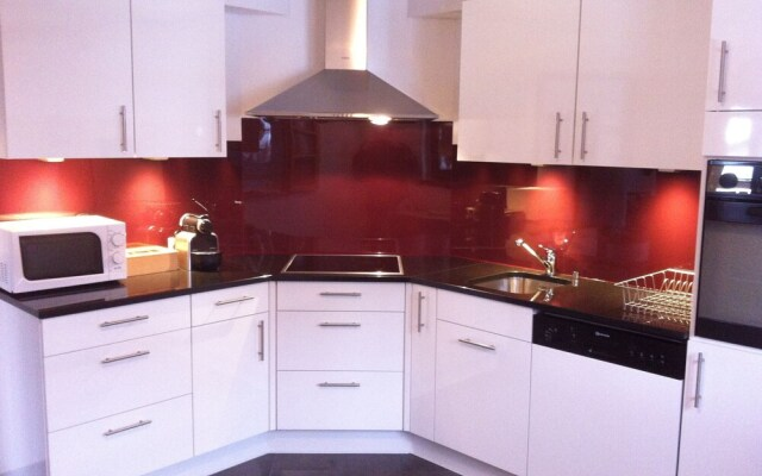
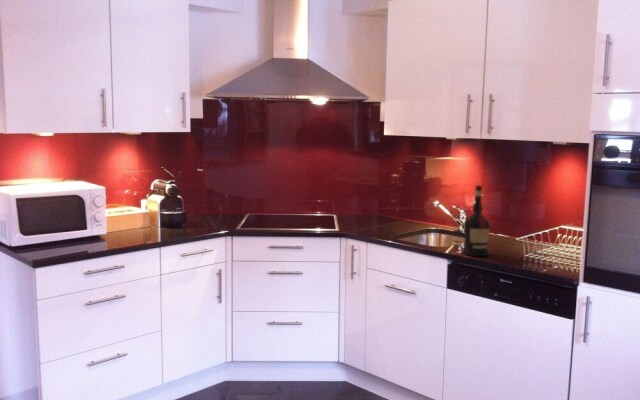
+ liquor [462,184,491,257]
